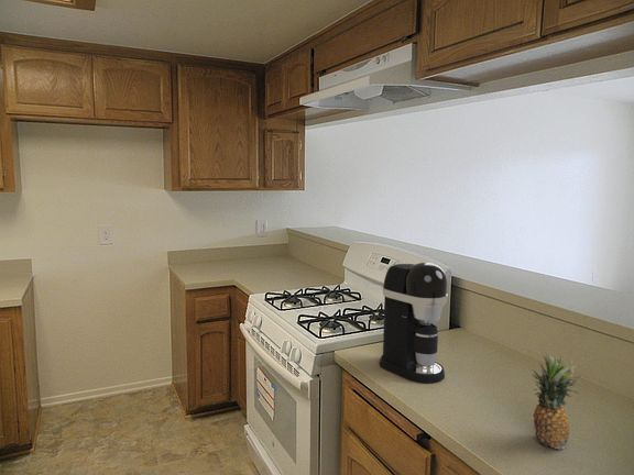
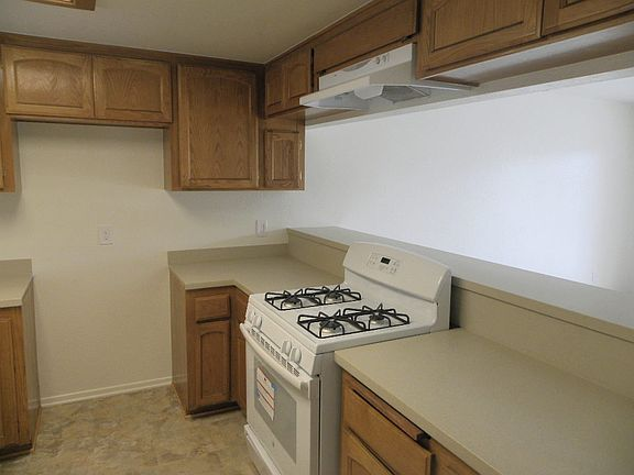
- fruit [531,351,582,451]
- coffee maker [379,262,449,384]
